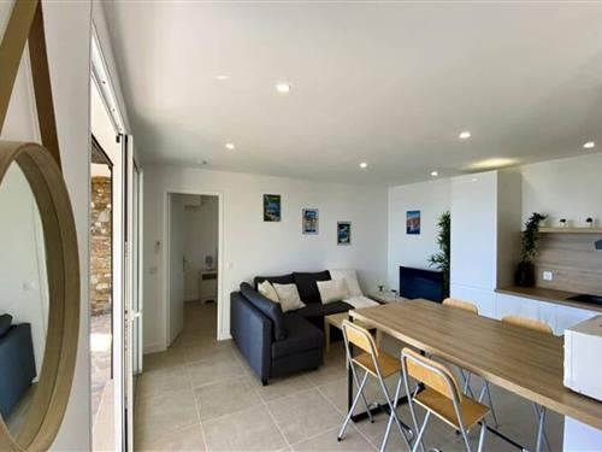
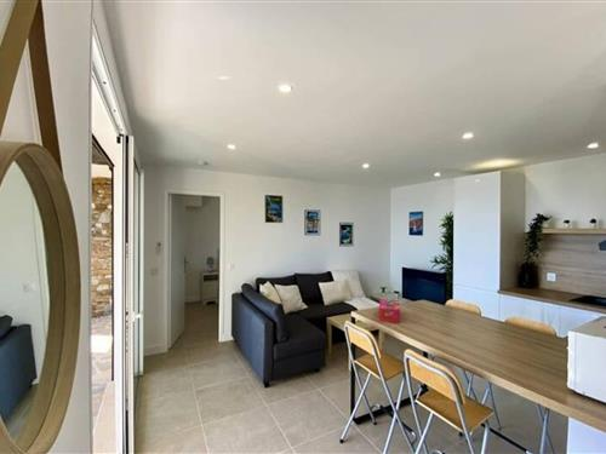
+ tissue box [378,298,401,324]
